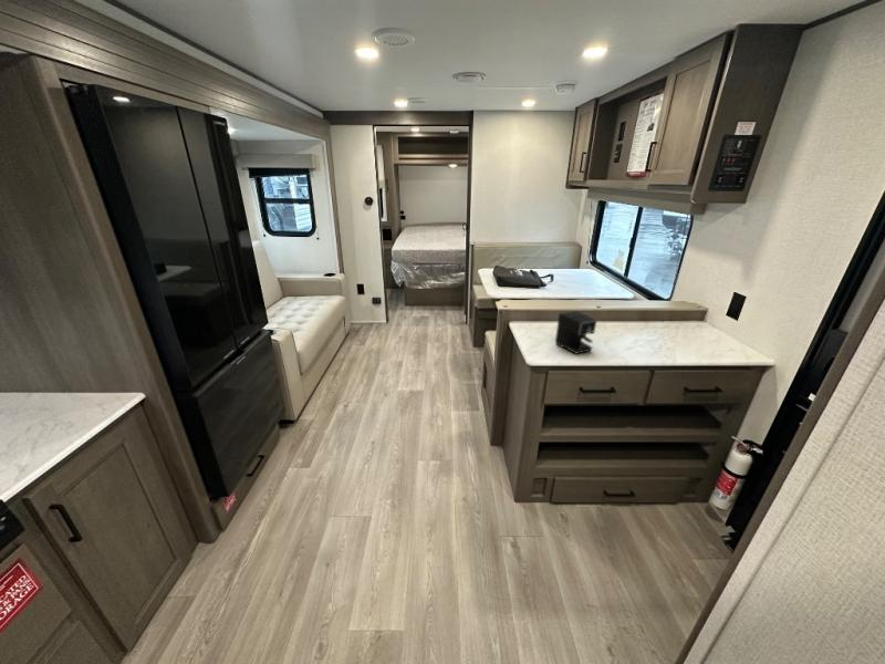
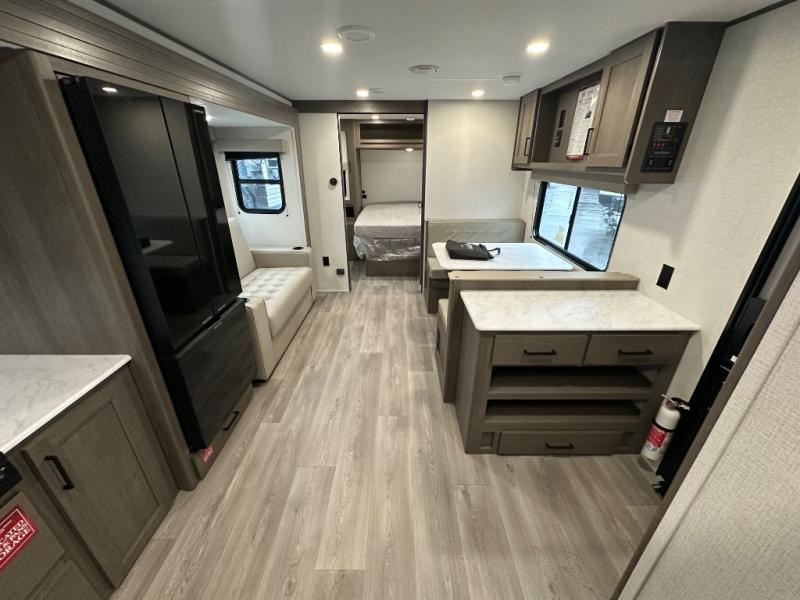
- coffee maker [554,310,597,355]
